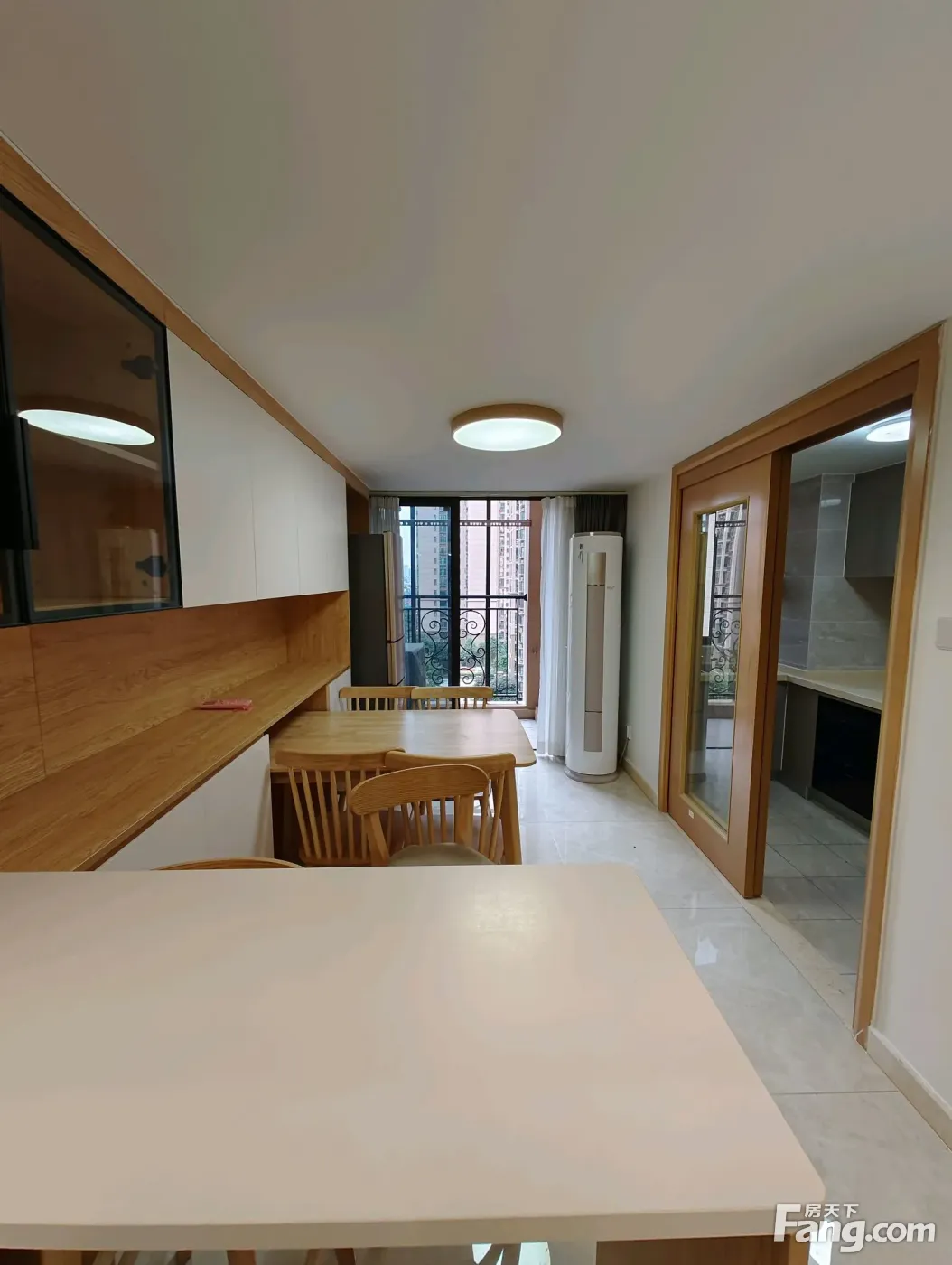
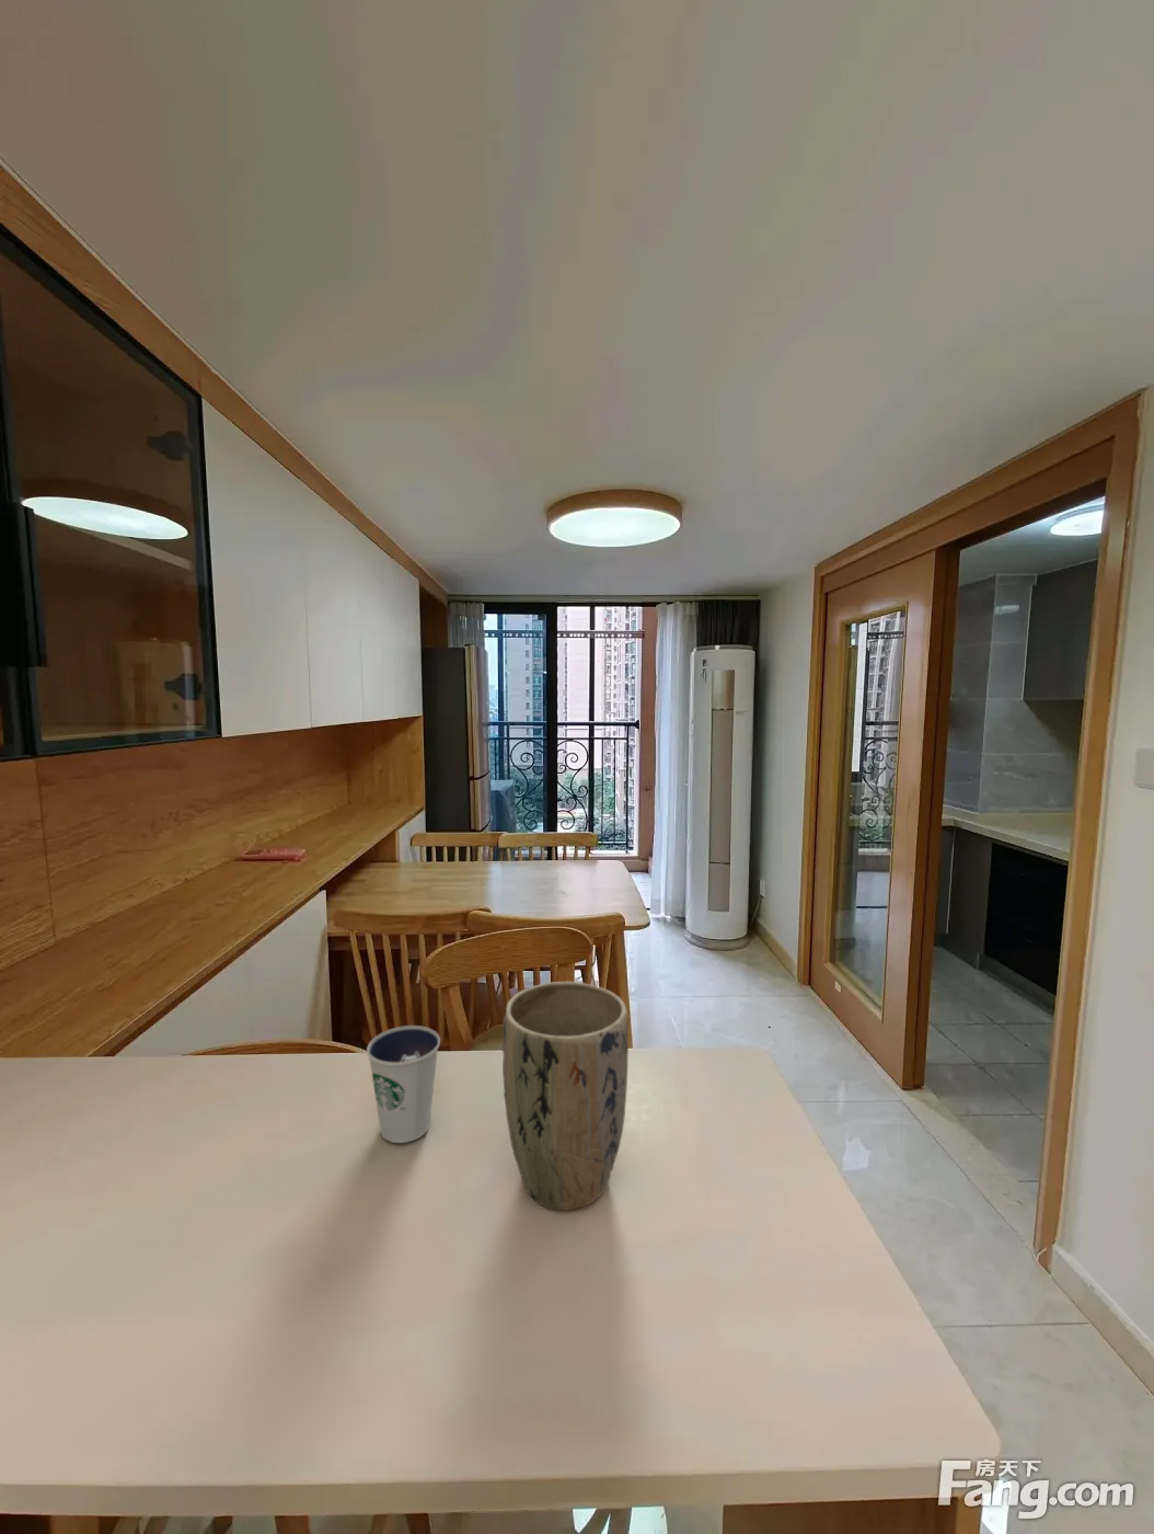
+ dixie cup [366,1025,441,1144]
+ plant pot [502,981,629,1211]
